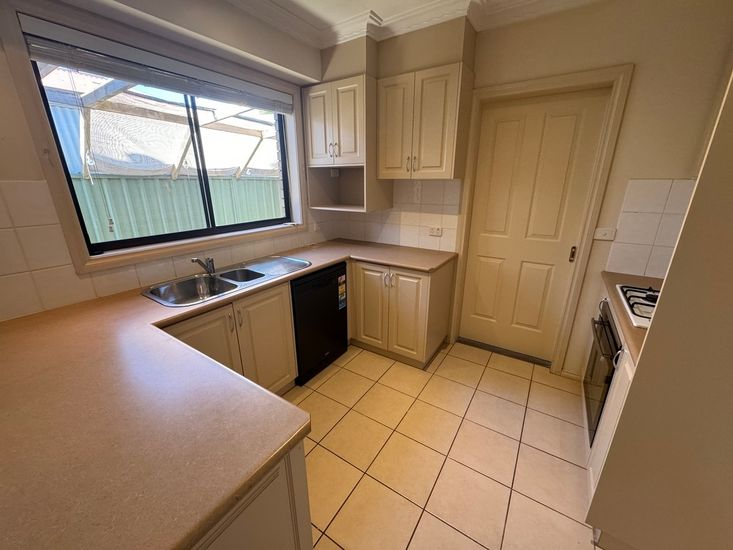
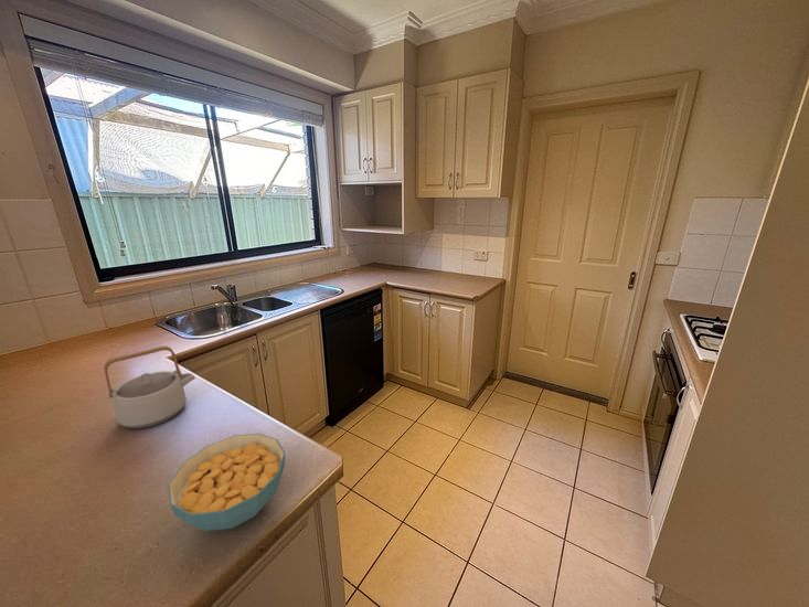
+ cereal bowl [167,433,286,532]
+ teapot [103,344,196,429]
